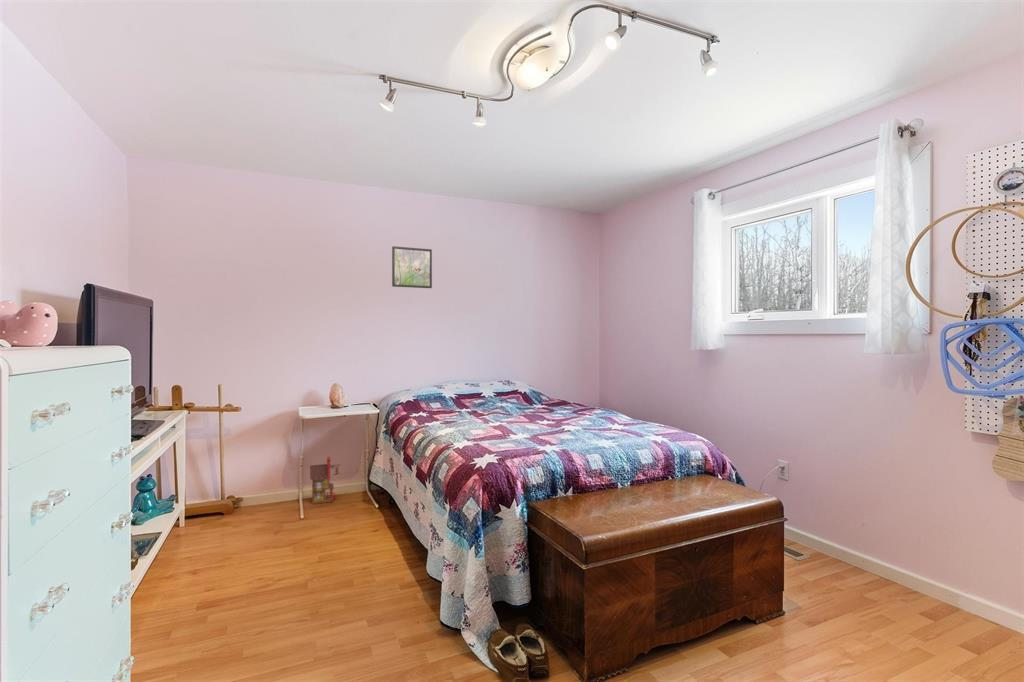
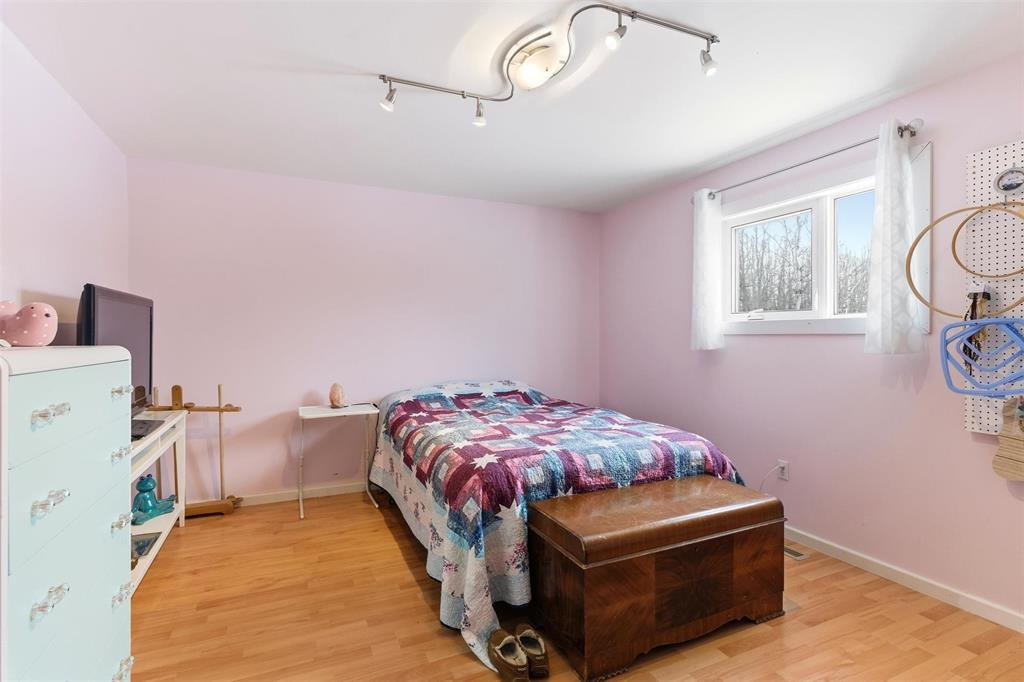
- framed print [391,245,433,289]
- toy house [309,455,342,505]
